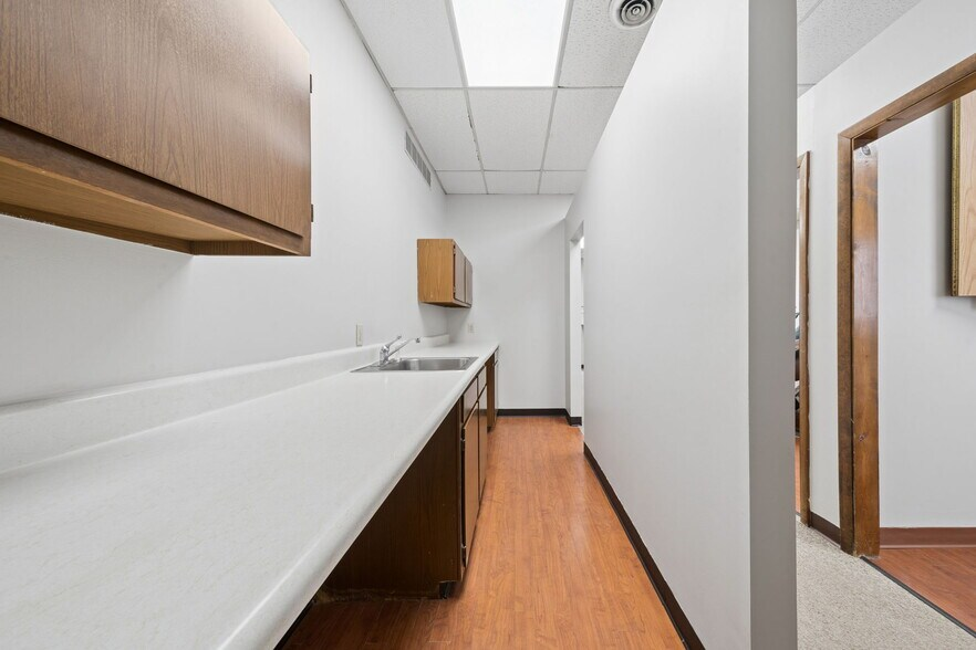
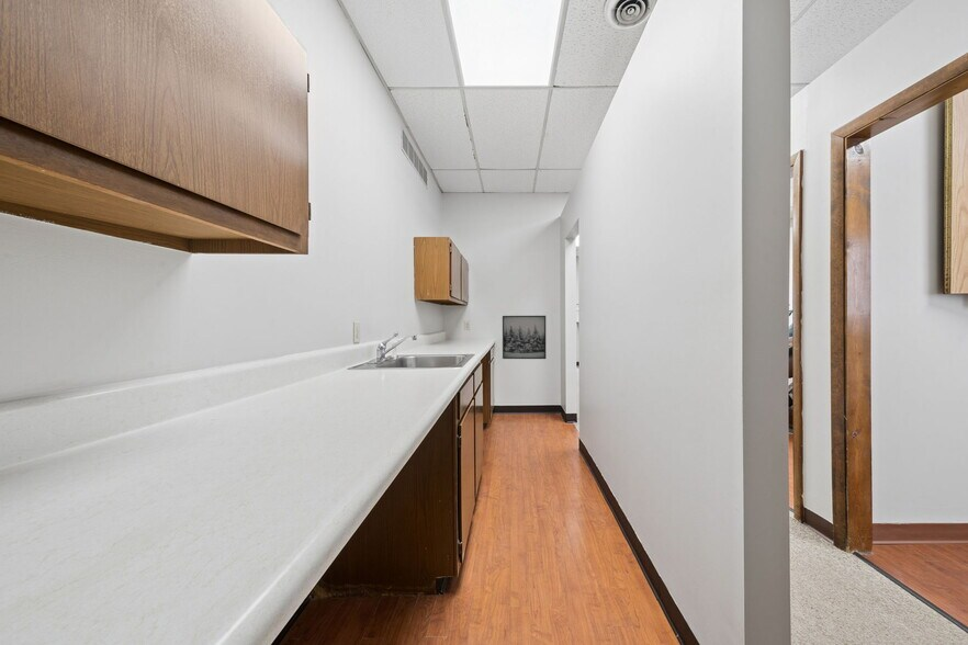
+ wall art [502,315,547,360]
